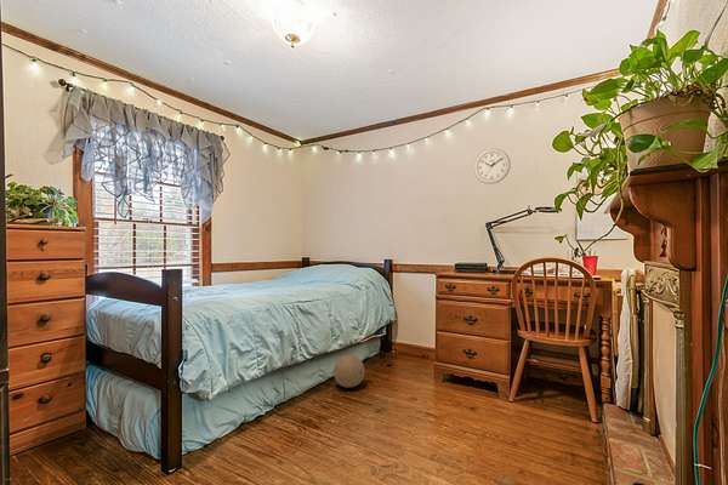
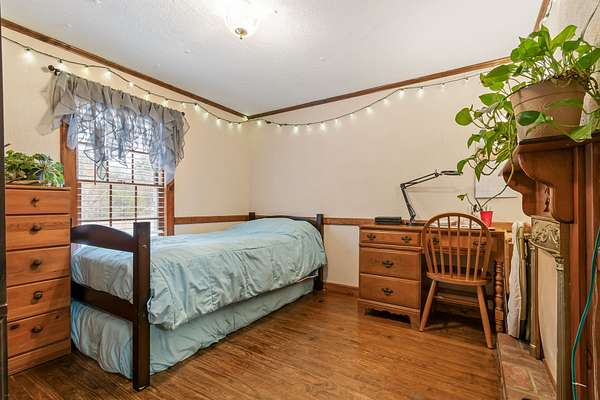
- wall clock [473,148,512,186]
- ball [332,354,365,389]
